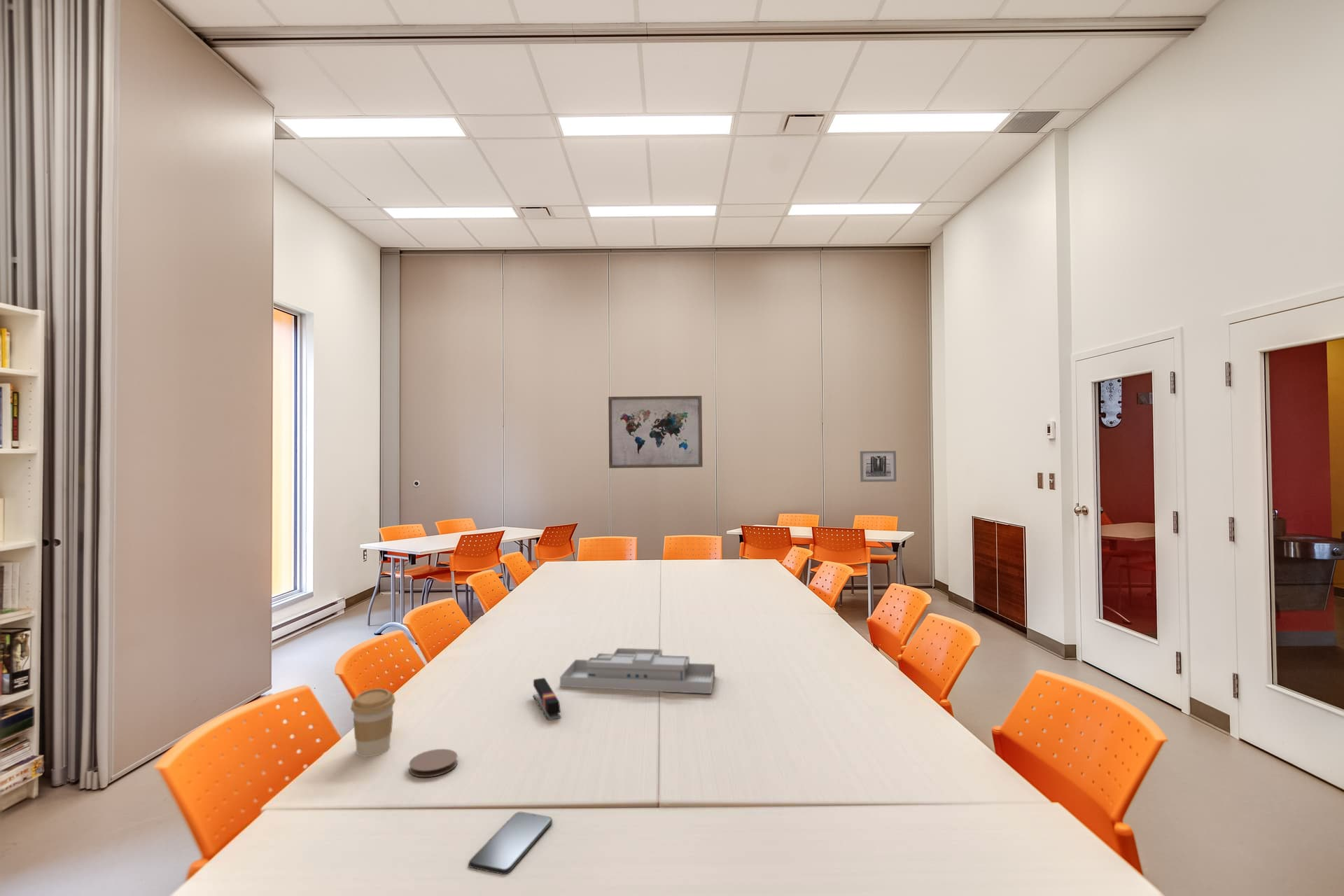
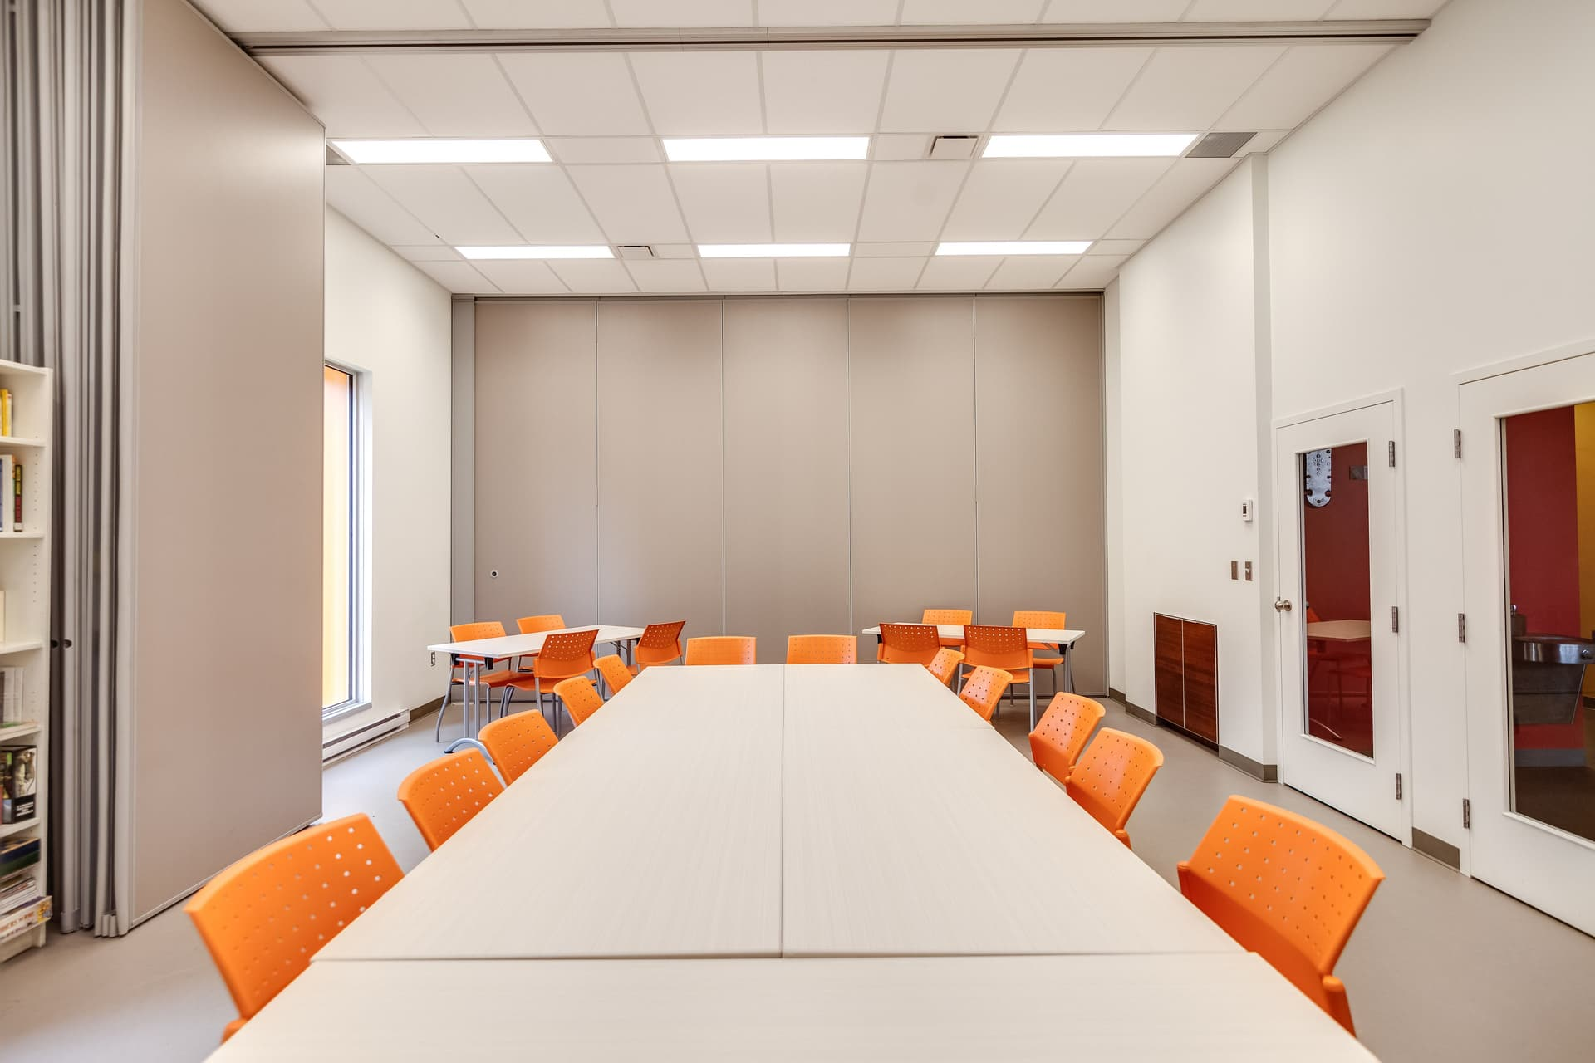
- coffee cup [350,687,396,757]
- wall art [860,450,897,482]
- wall art [608,395,703,469]
- smartphone [468,811,553,875]
- desk organizer [559,647,715,694]
- stapler [532,677,561,721]
- coaster [408,748,458,778]
